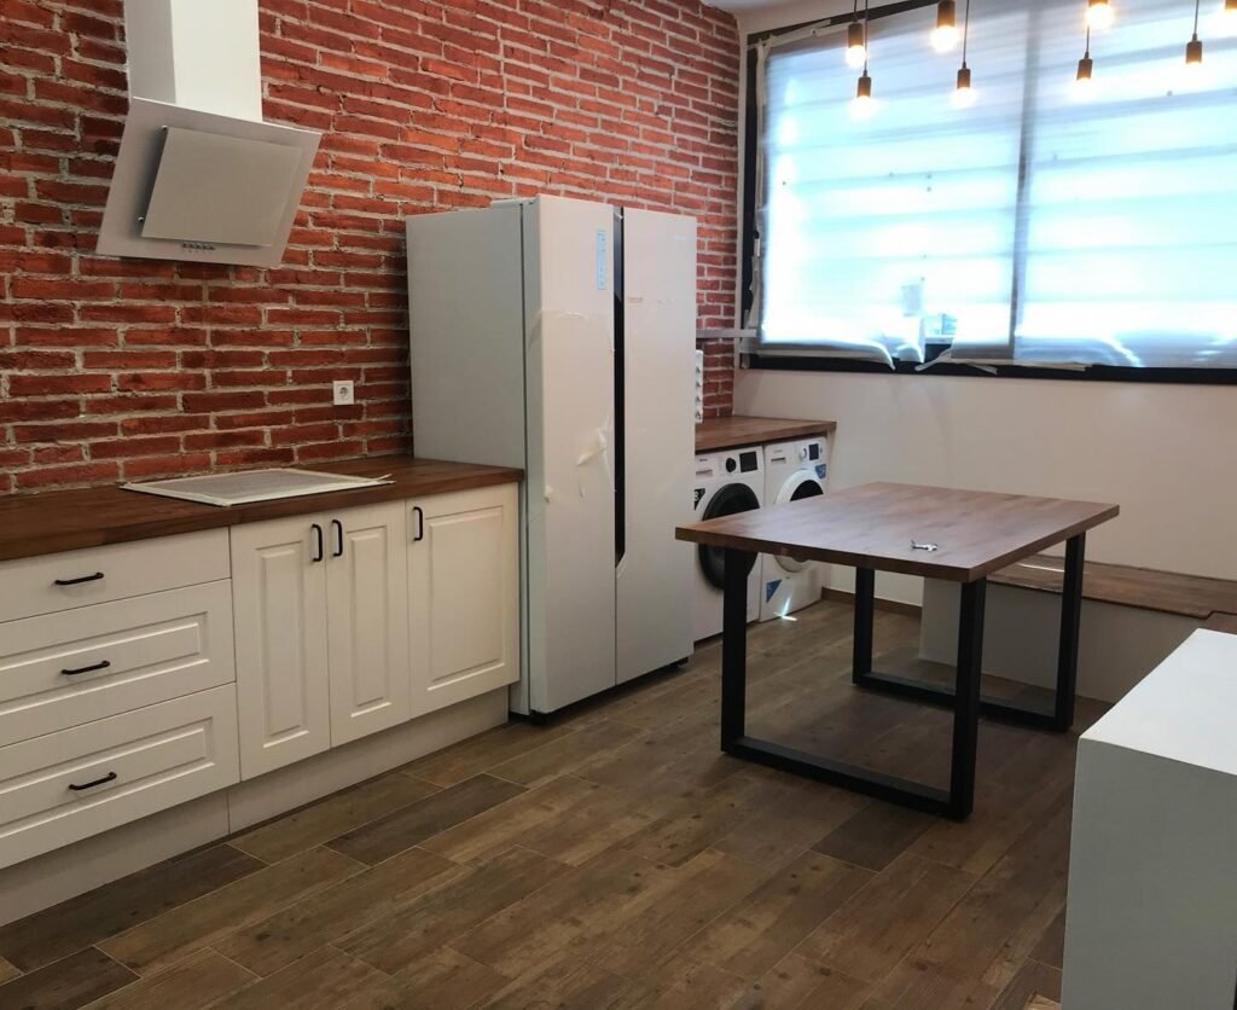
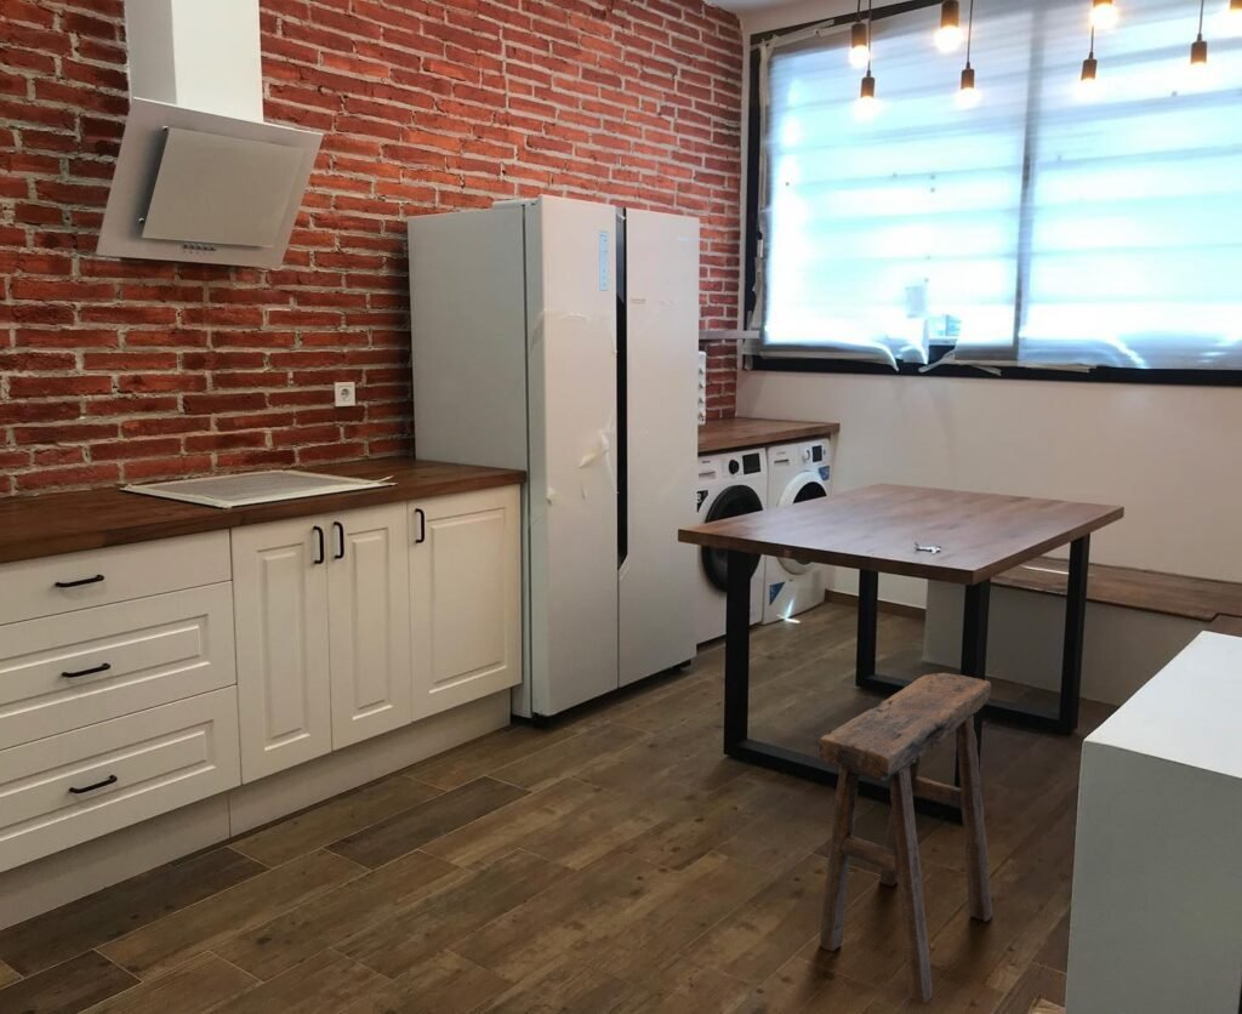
+ stool [816,672,993,1004]
